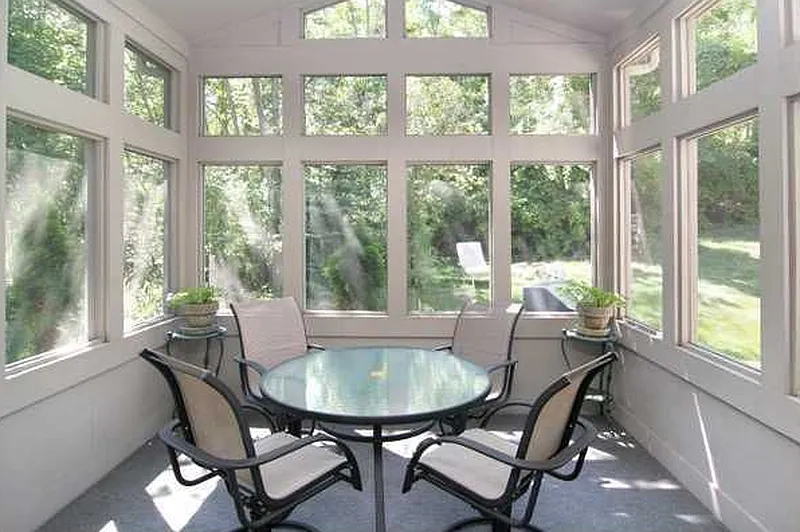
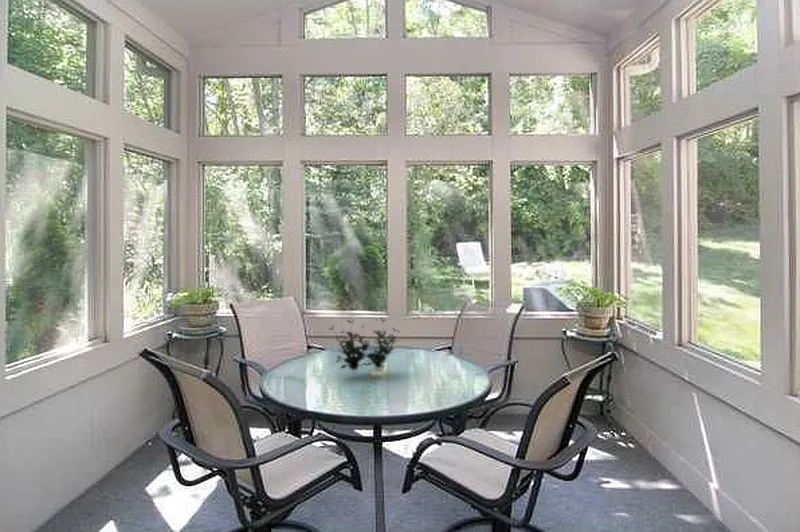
+ plant [328,317,402,373]
